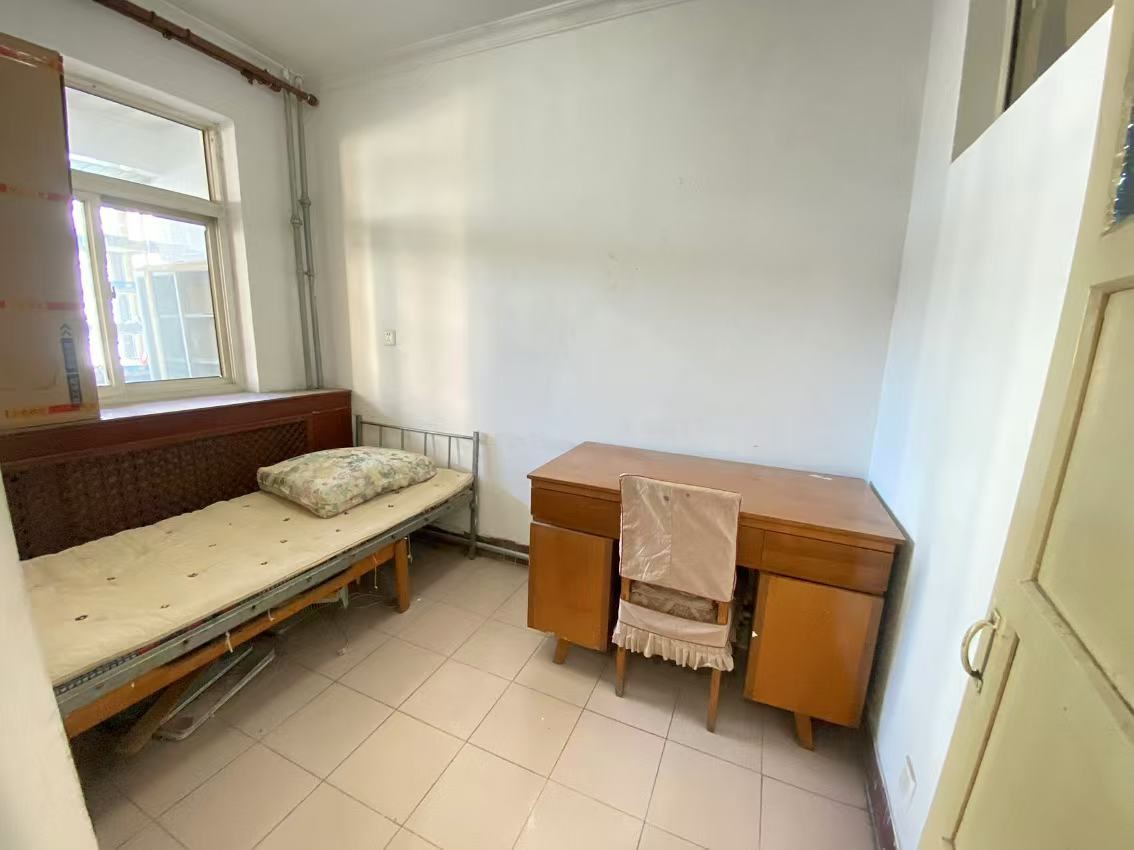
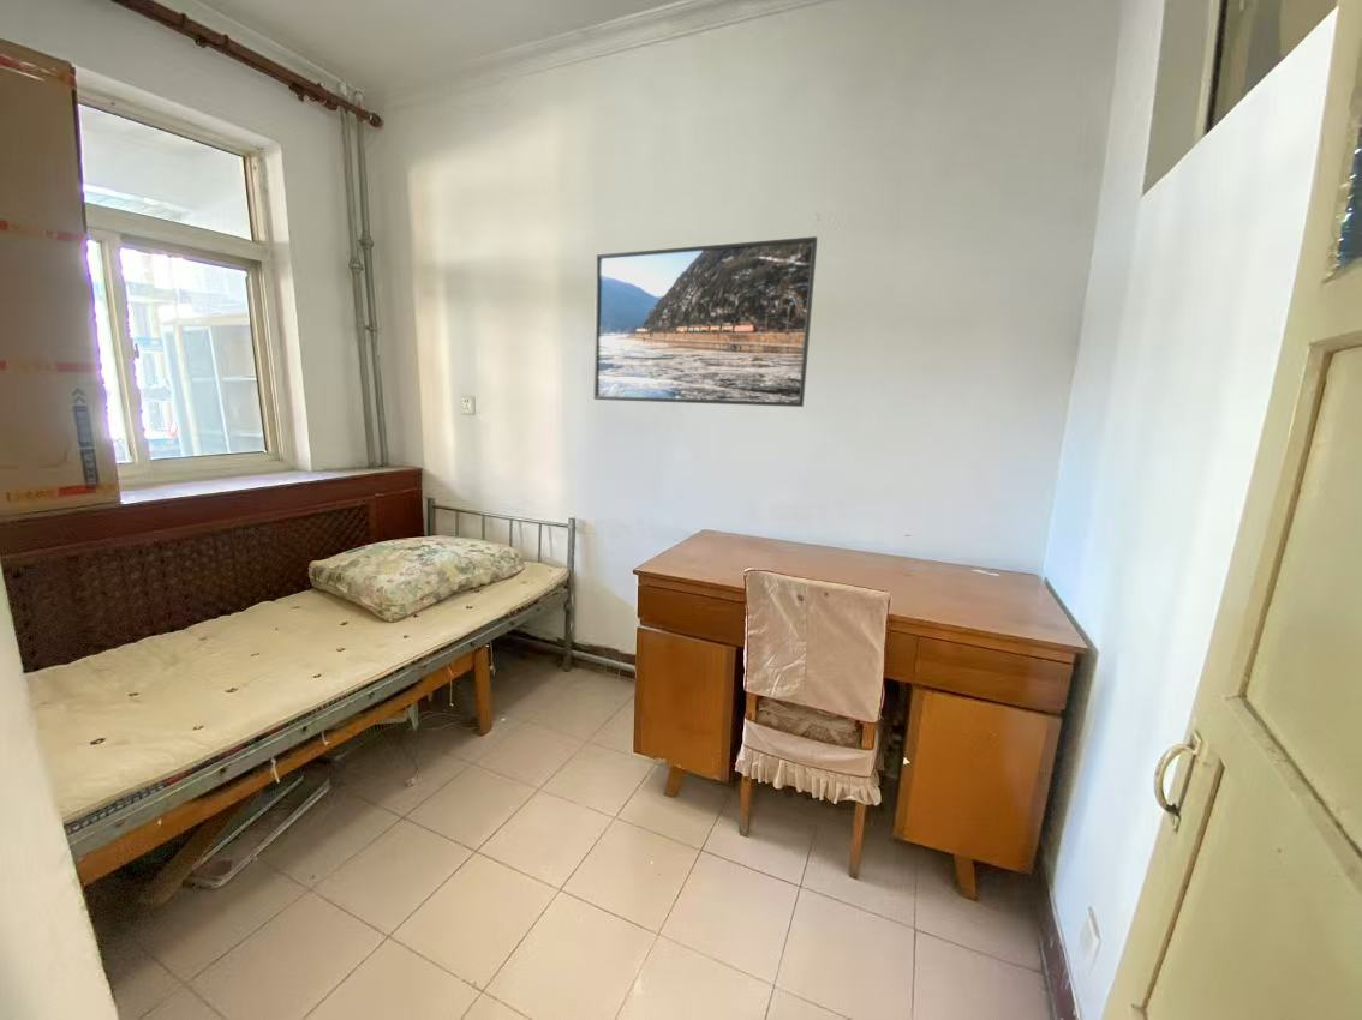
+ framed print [593,235,819,408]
